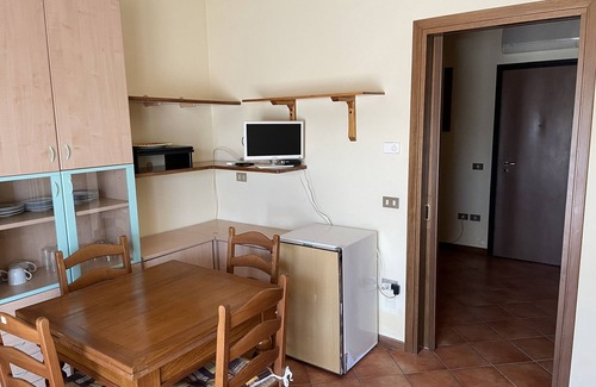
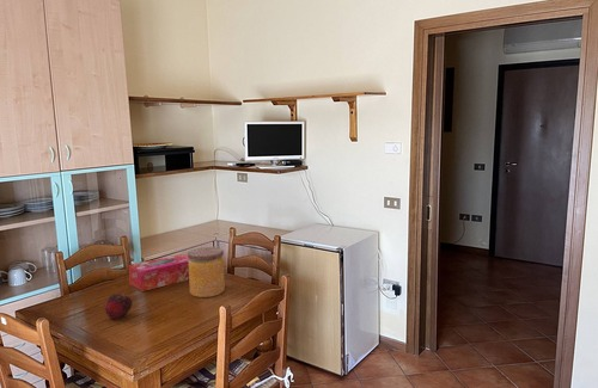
+ tissue box [128,253,189,292]
+ fruit [104,292,133,320]
+ jar [187,246,226,298]
